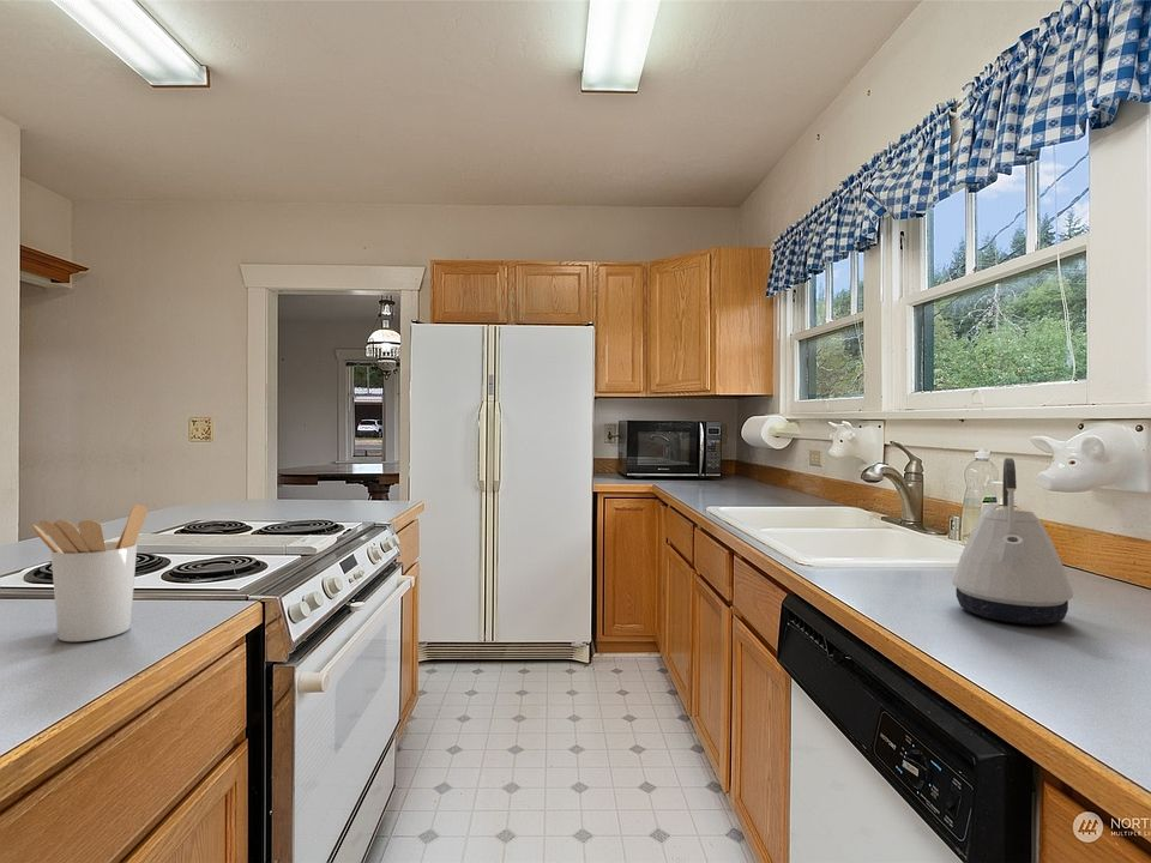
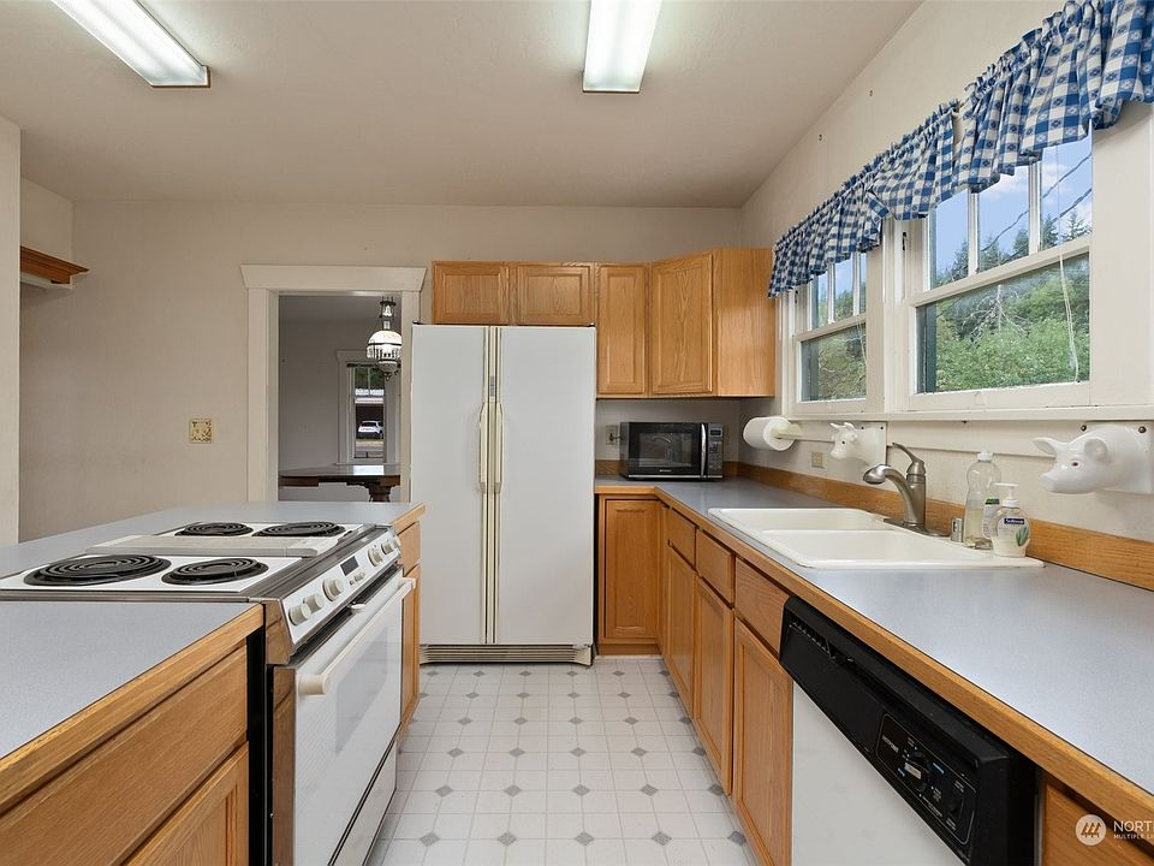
- utensil holder [31,503,149,642]
- kettle [951,457,1074,626]
